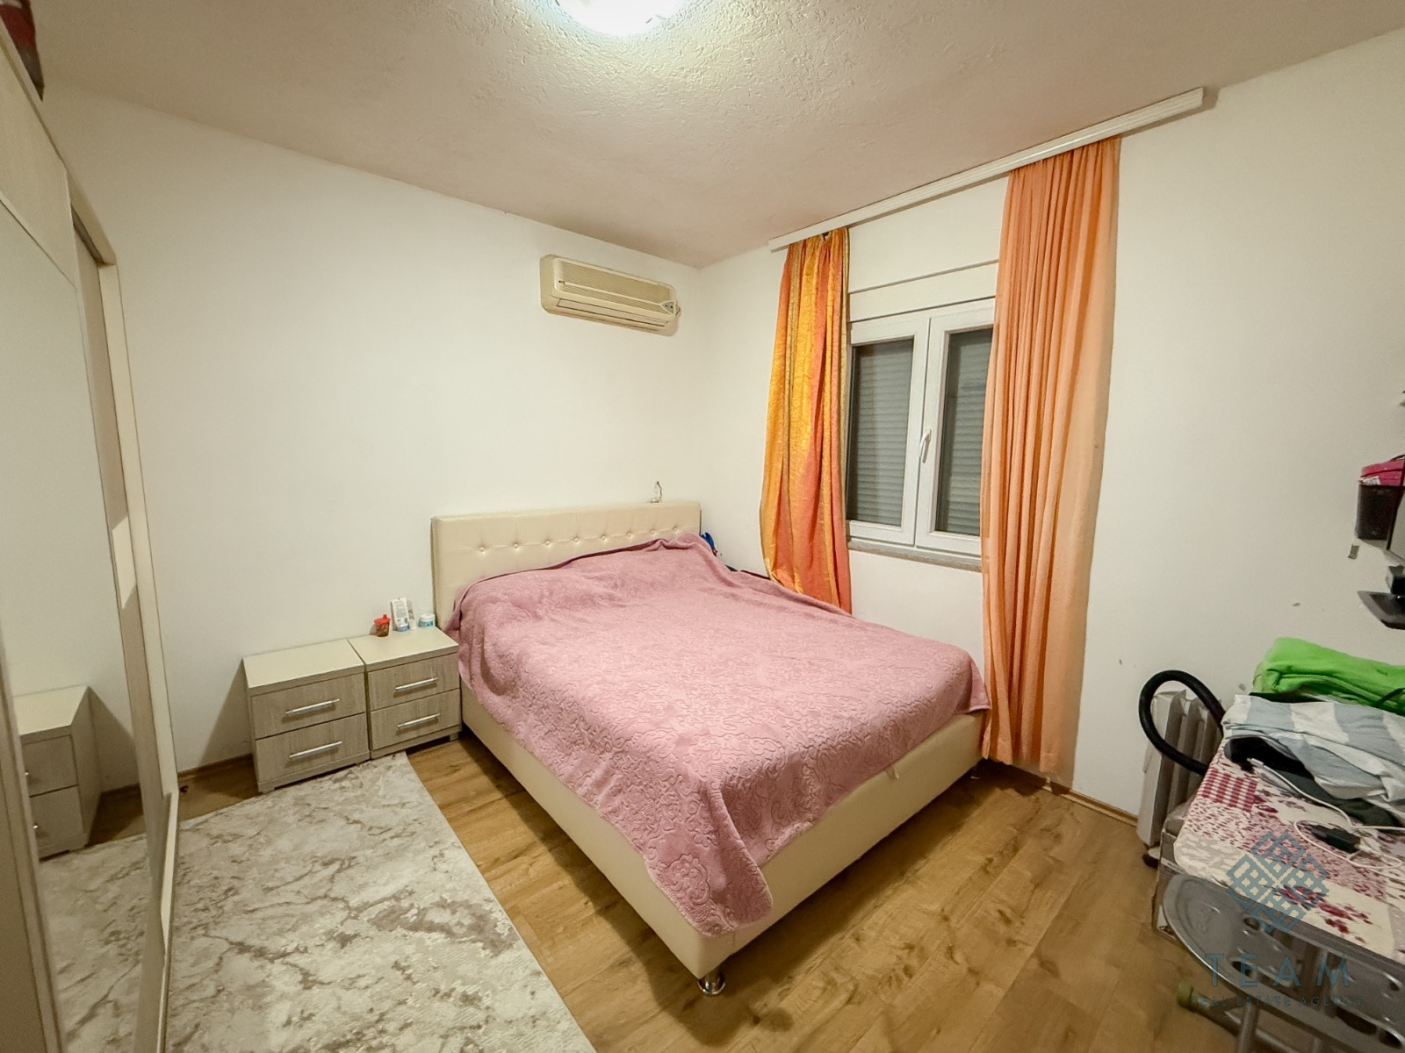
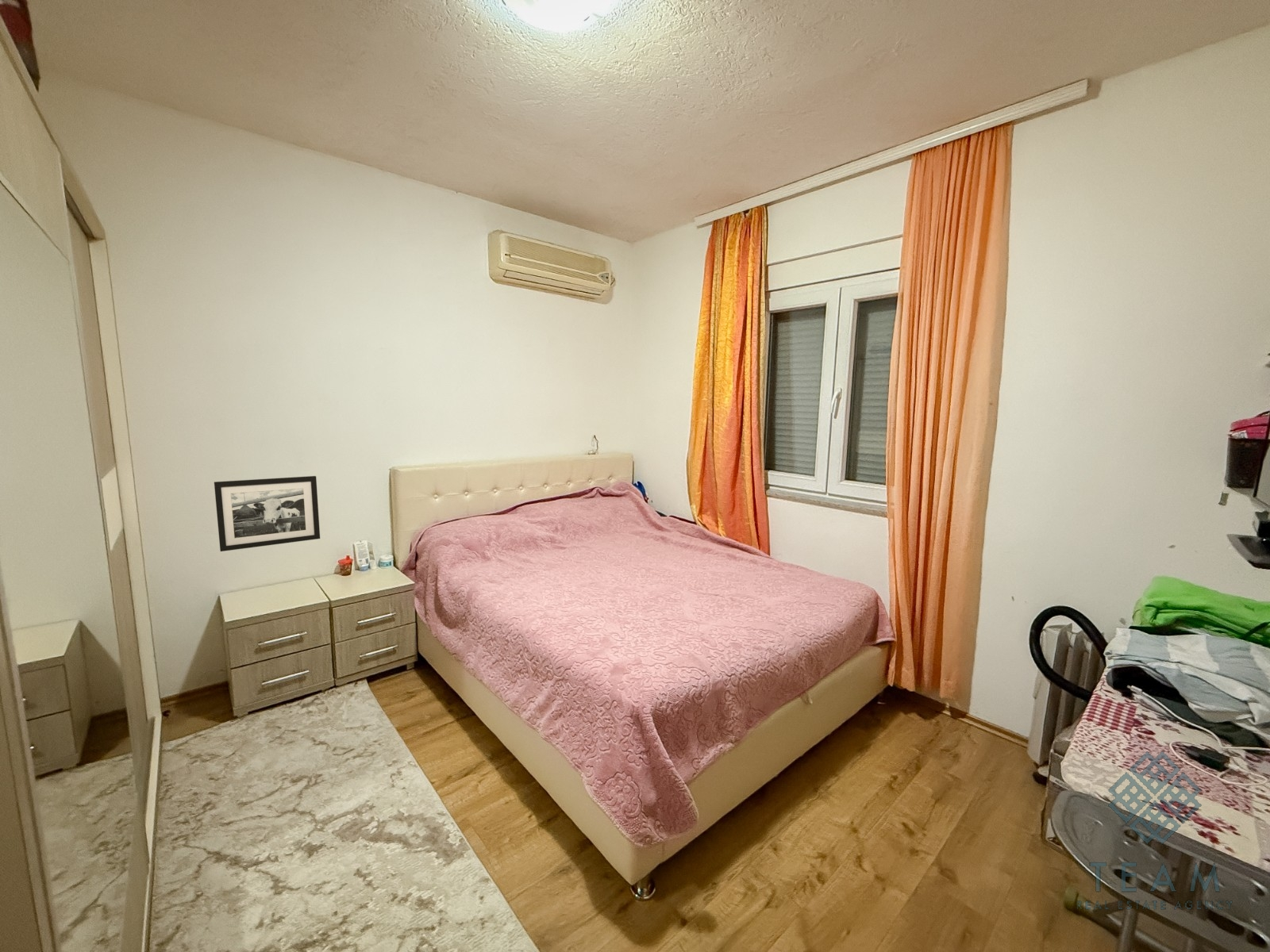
+ picture frame [214,475,321,552]
